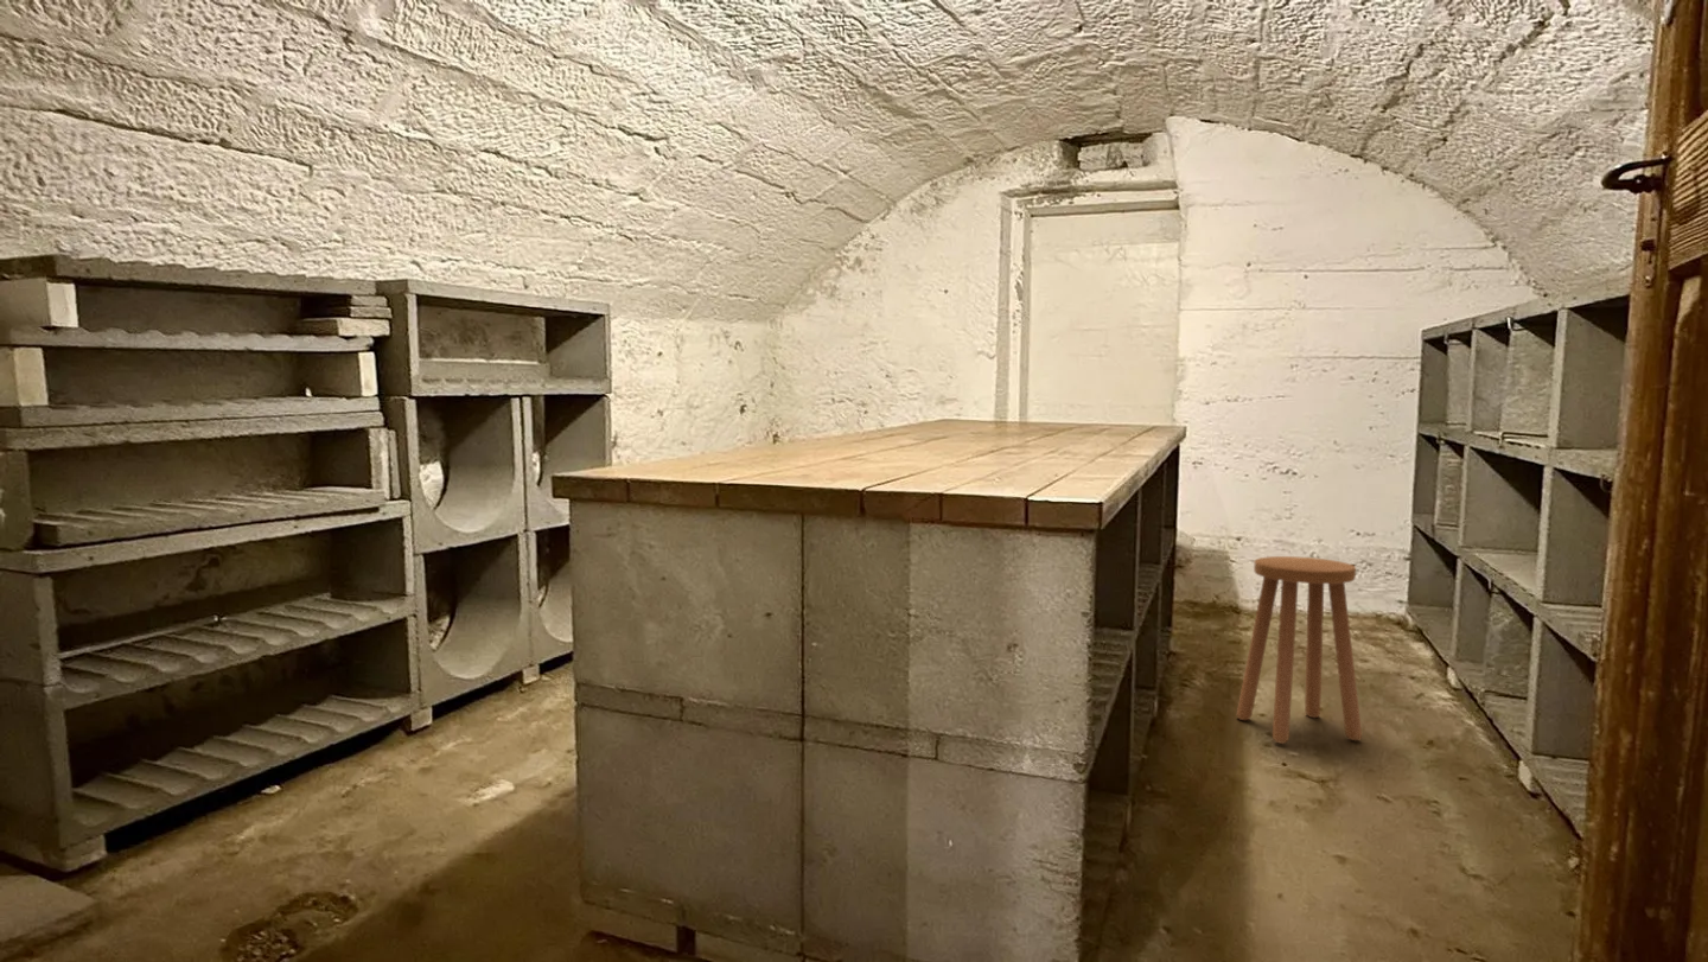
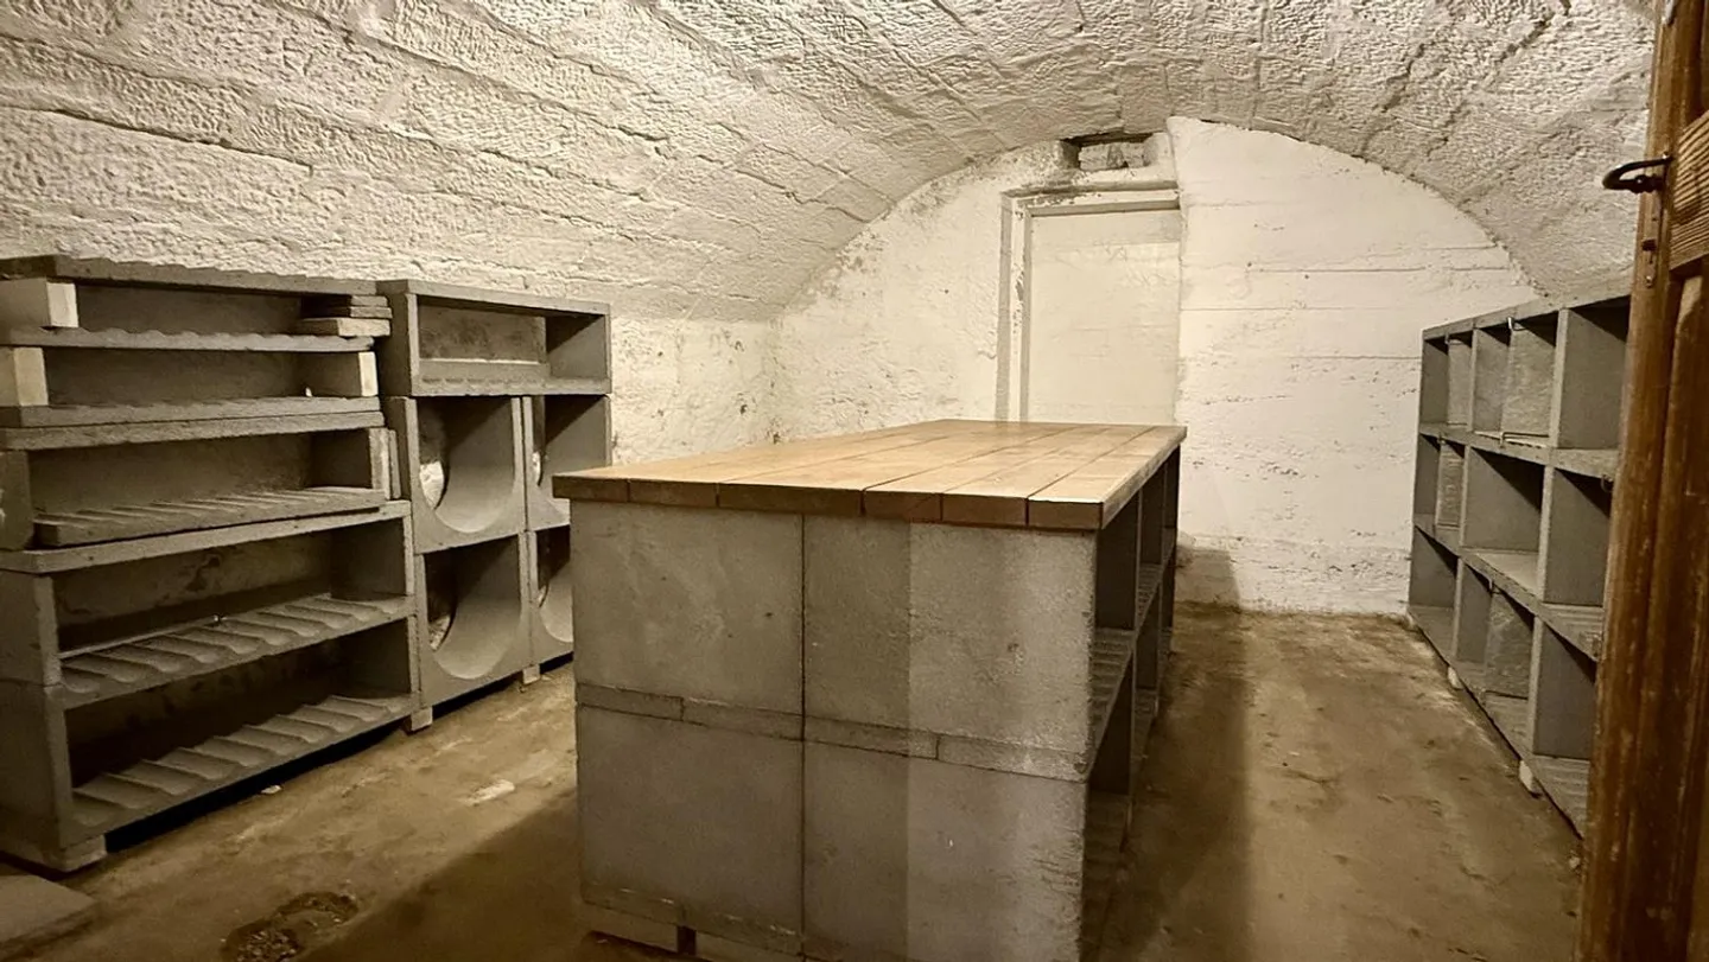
- stool [1236,555,1363,745]
